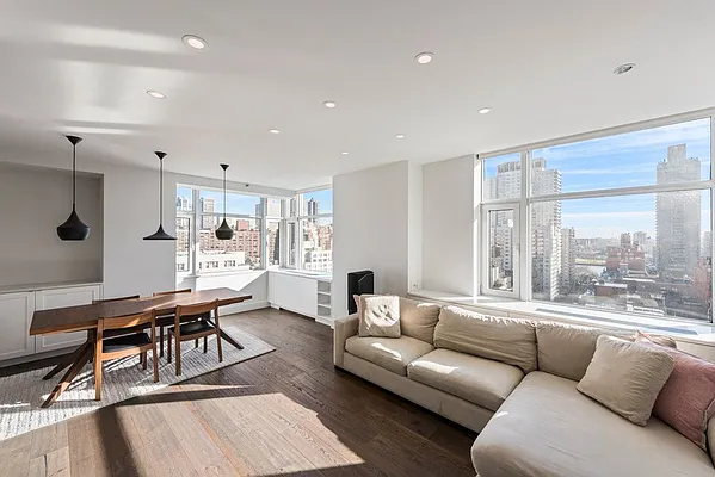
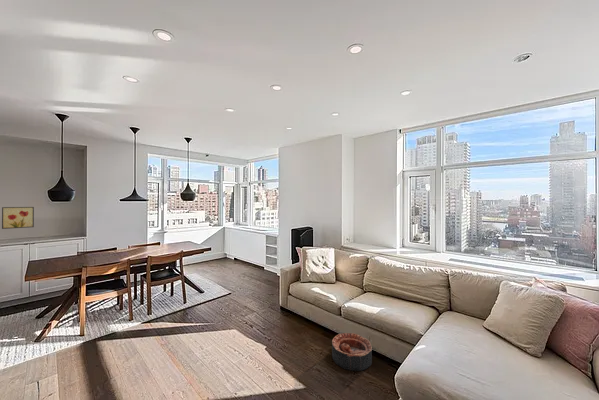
+ wall art [1,206,35,230]
+ basket [331,332,373,372]
